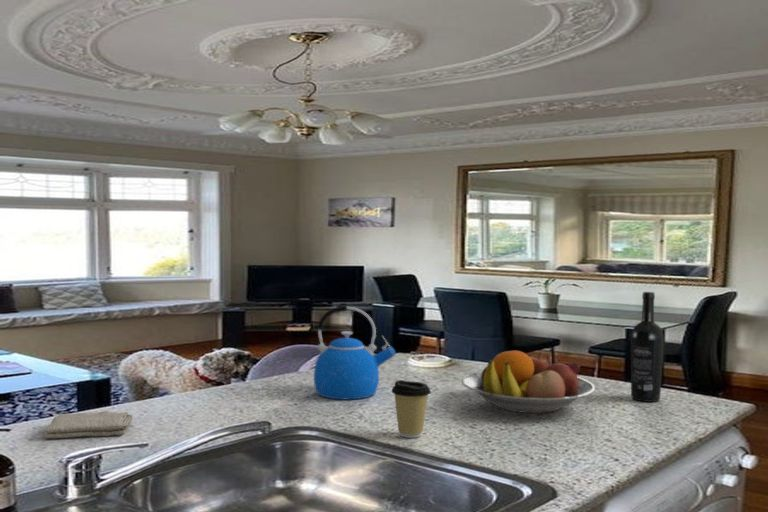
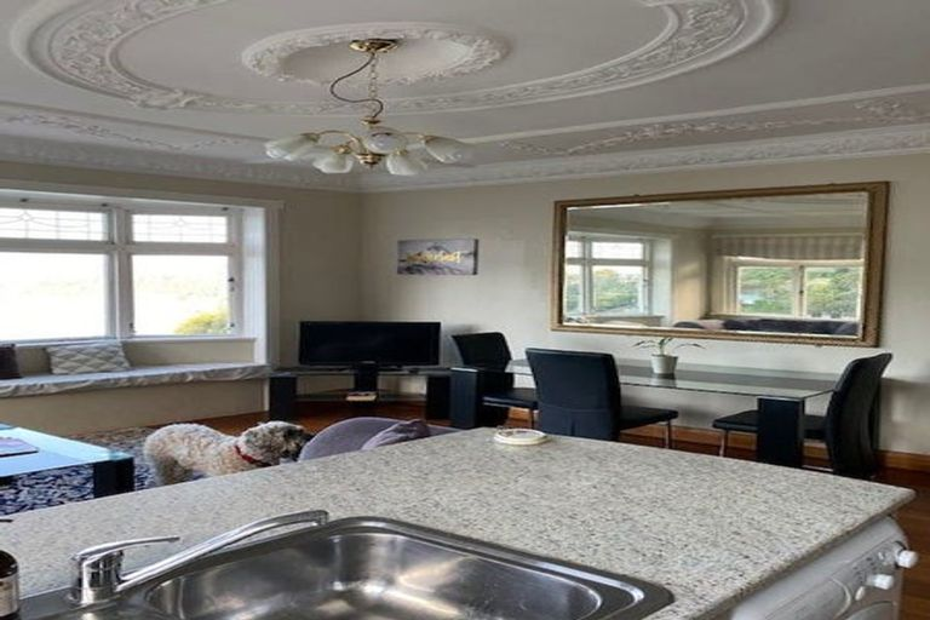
- fruit bowl [461,350,596,414]
- washcloth [42,410,133,439]
- wine bottle [630,291,665,403]
- coffee cup [391,379,432,439]
- kettle [313,304,397,400]
